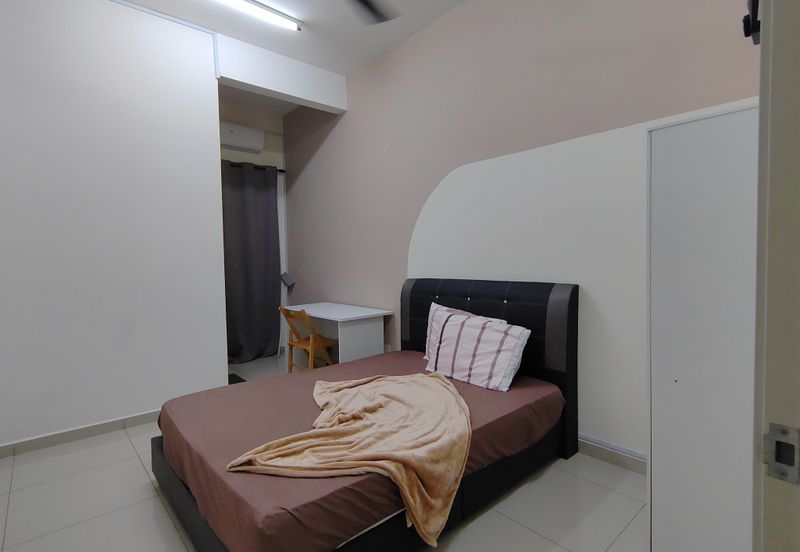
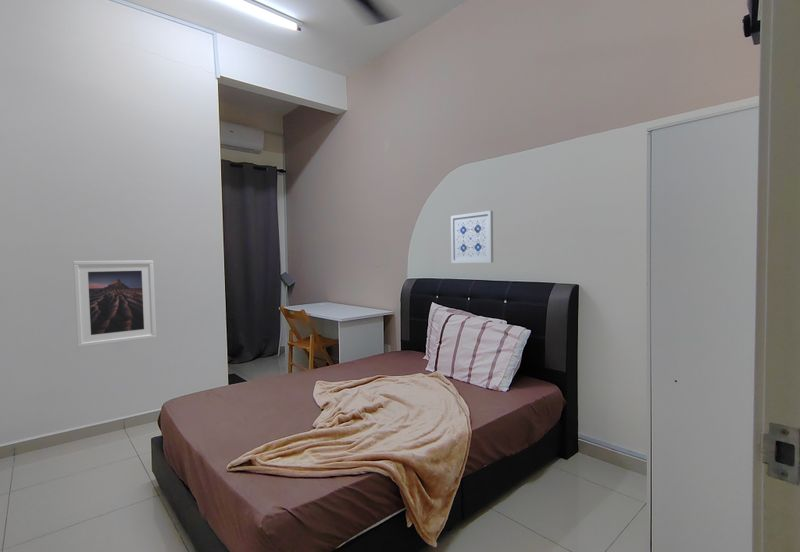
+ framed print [72,260,157,348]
+ wall art [450,210,494,264]
